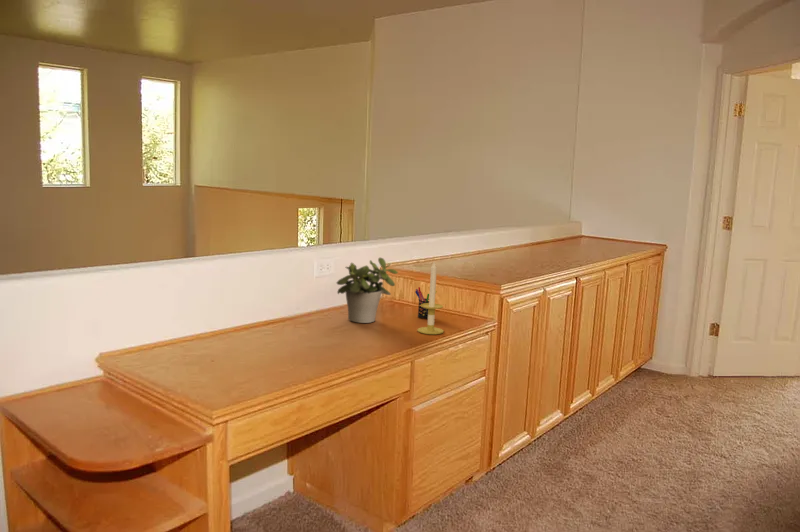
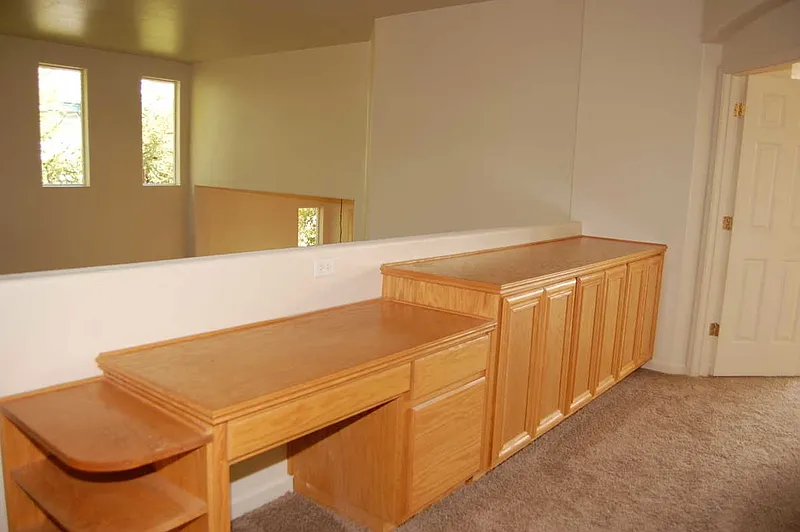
- potted plant [335,257,399,324]
- candle [416,261,445,335]
- pen holder [414,286,438,320]
